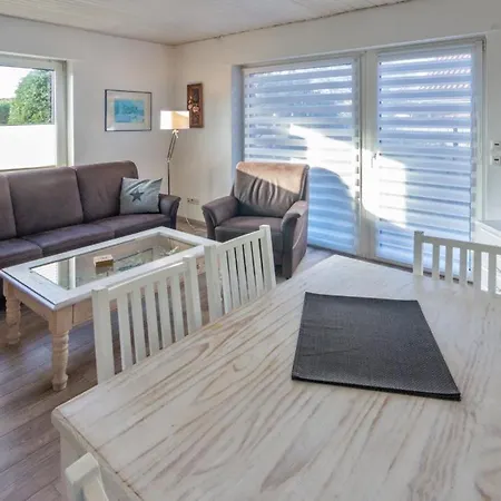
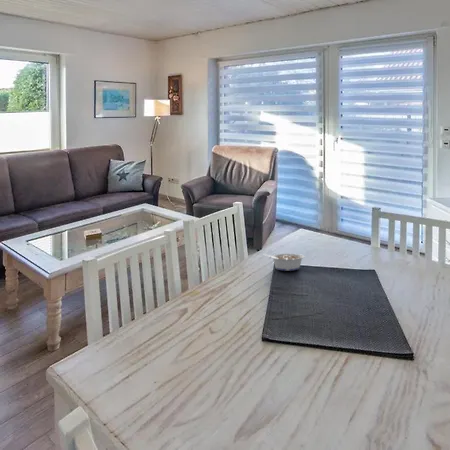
+ legume [263,253,306,272]
